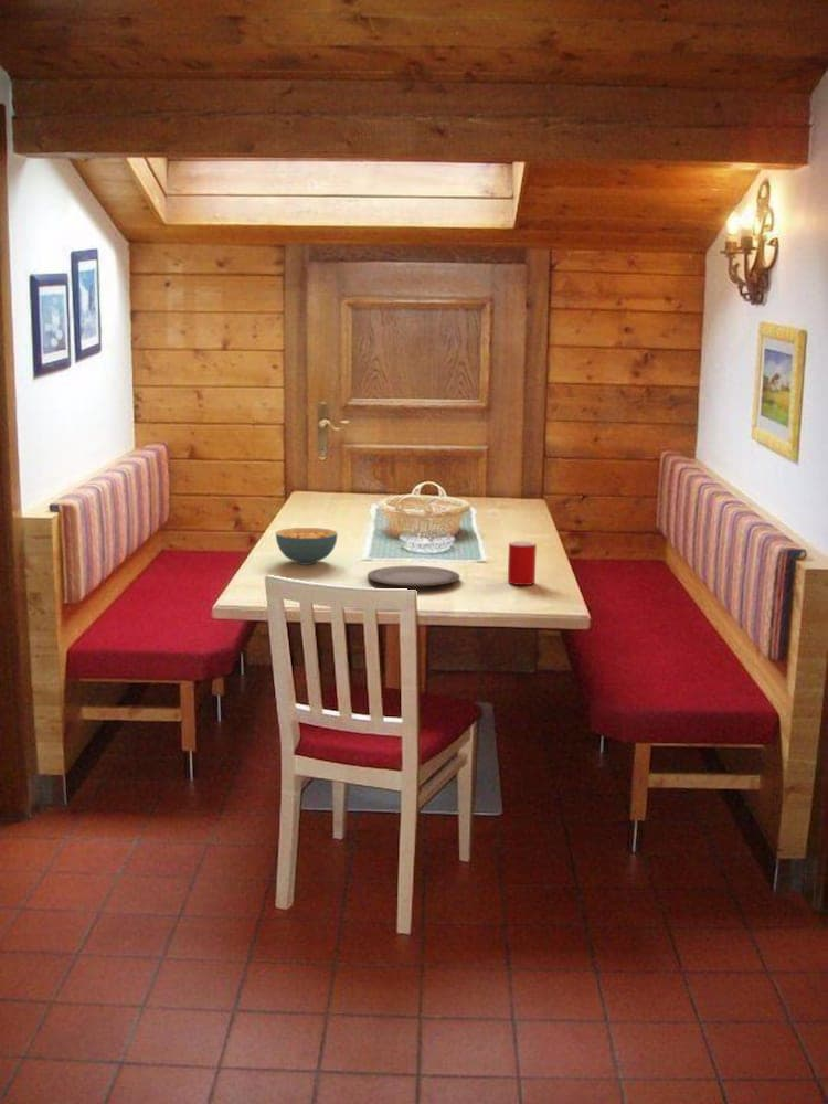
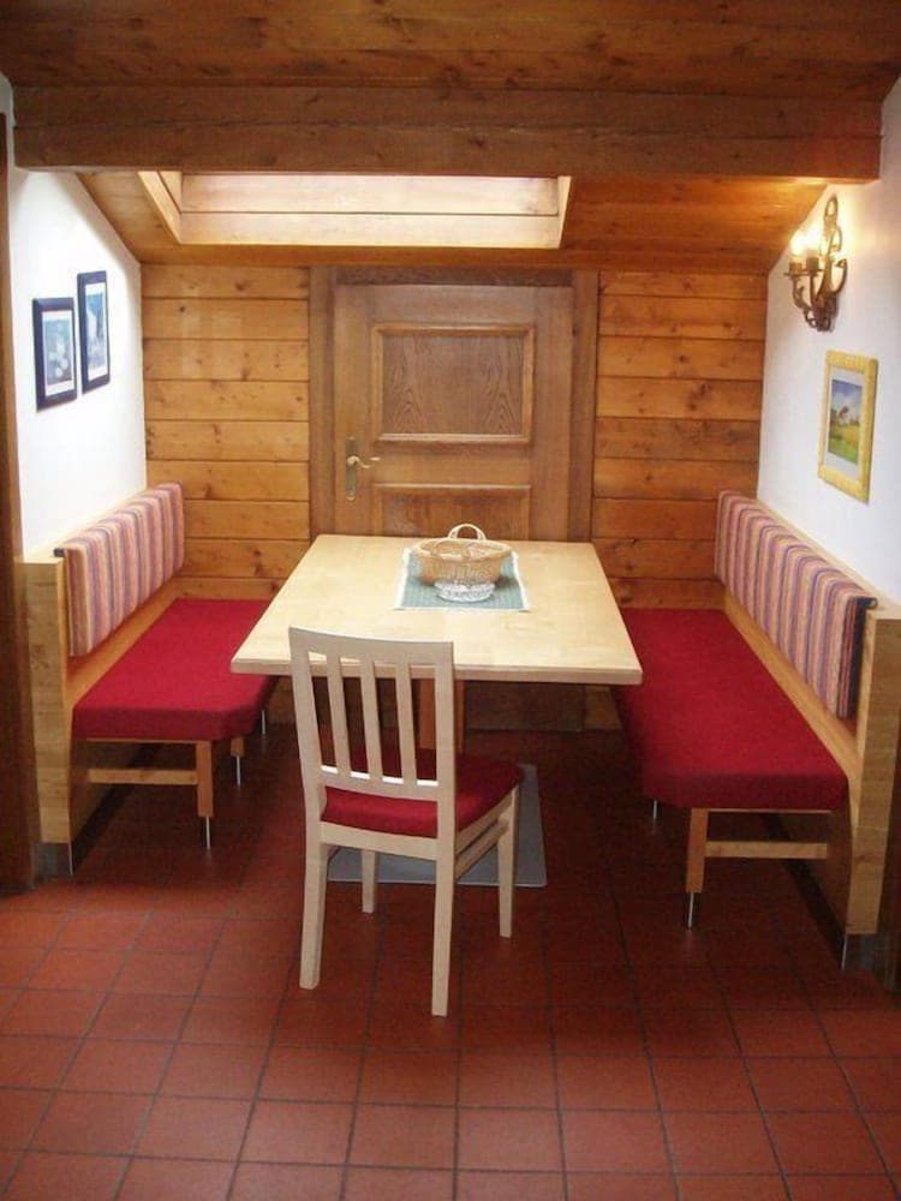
- cereal bowl [275,527,339,566]
- cup [507,540,538,586]
- plate [367,565,460,587]
